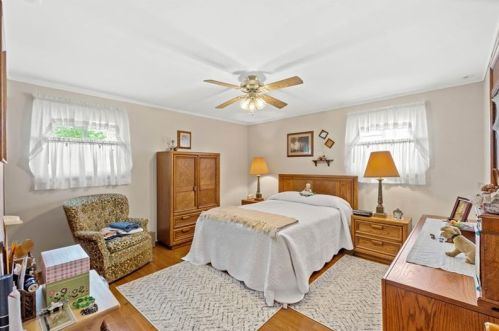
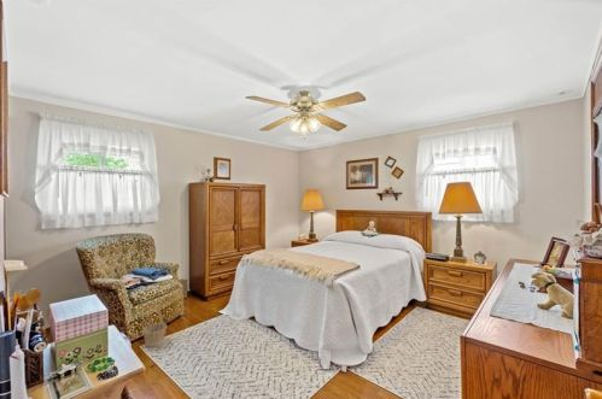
+ basket [141,309,168,348]
